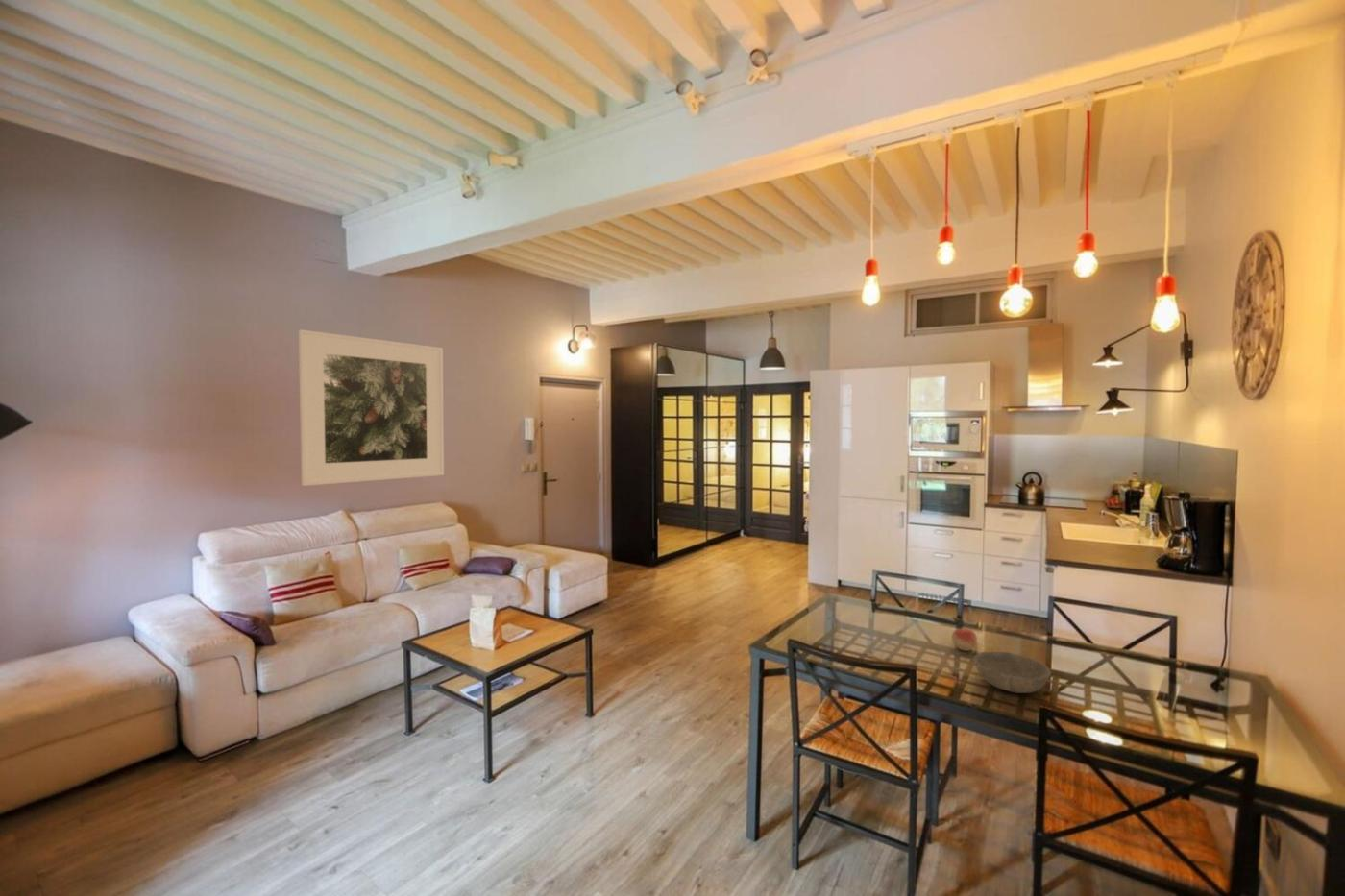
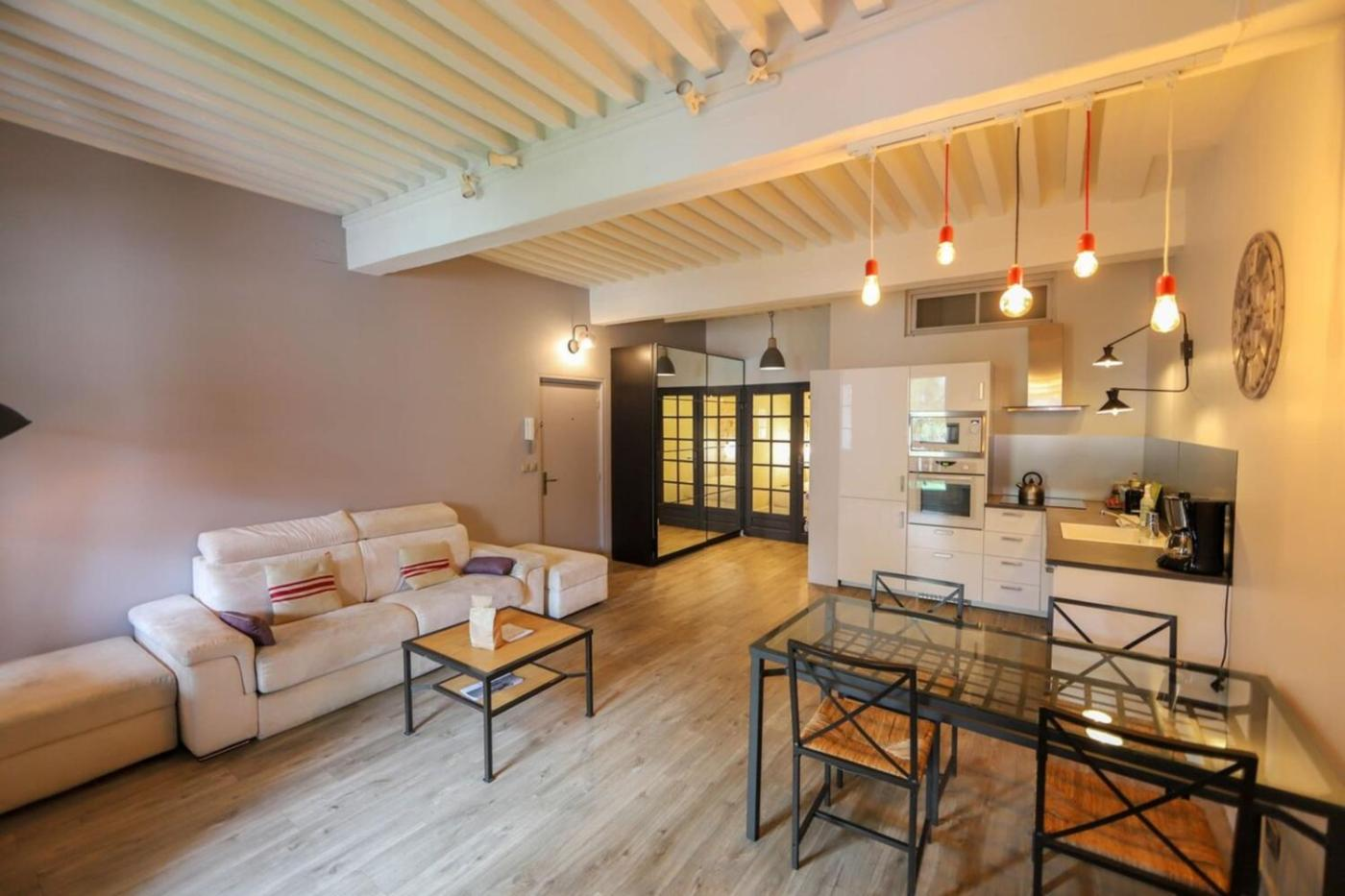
- fruit [951,627,978,652]
- bowl [972,651,1052,694]
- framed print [298,328,445,487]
